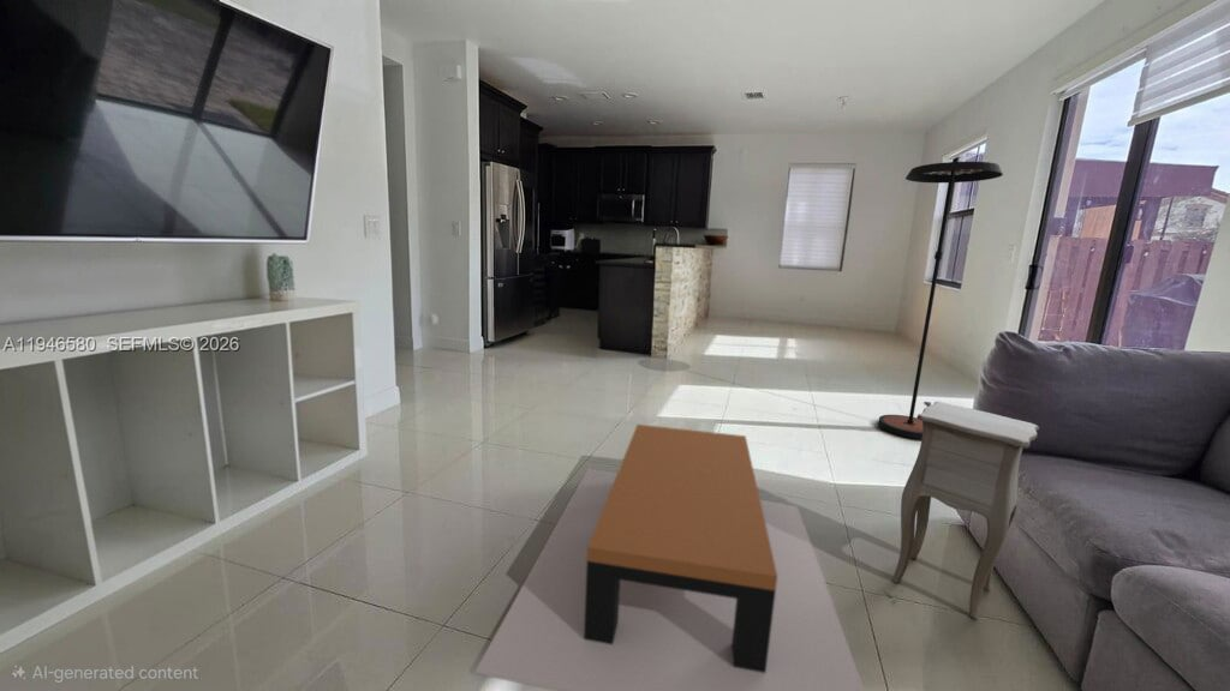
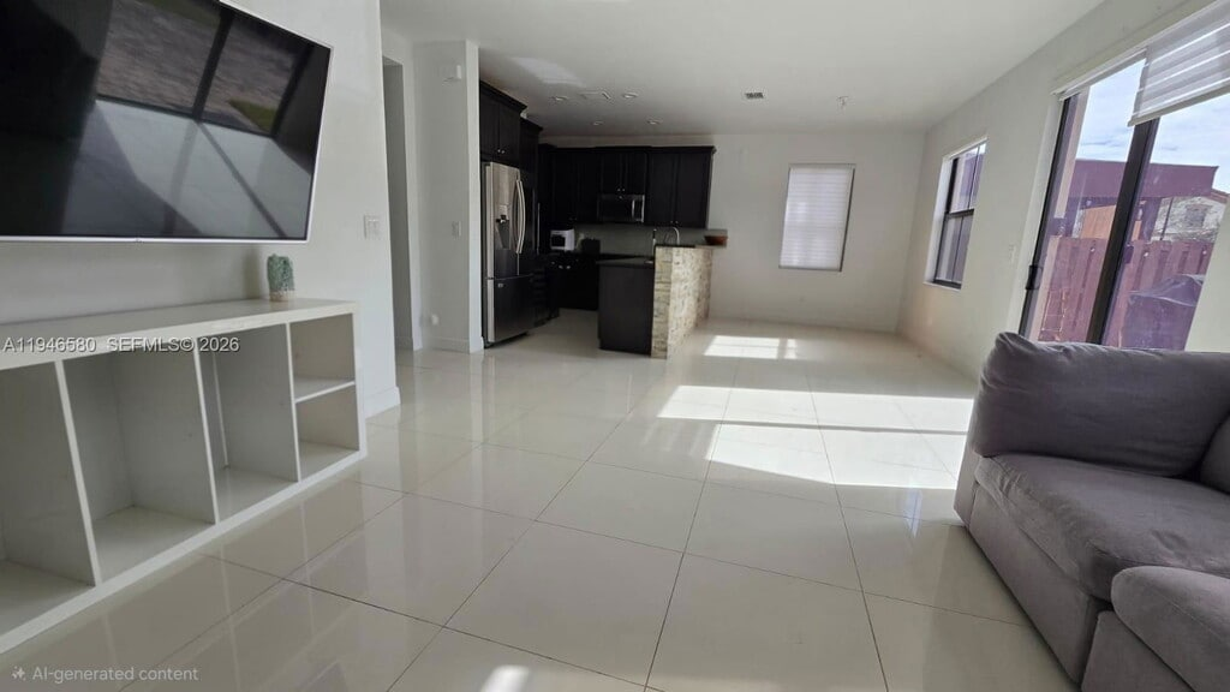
- side table [891,401,1040,620]
- coffee table [474,423,866,691]
- floor lamp [877,161,1004,440]
